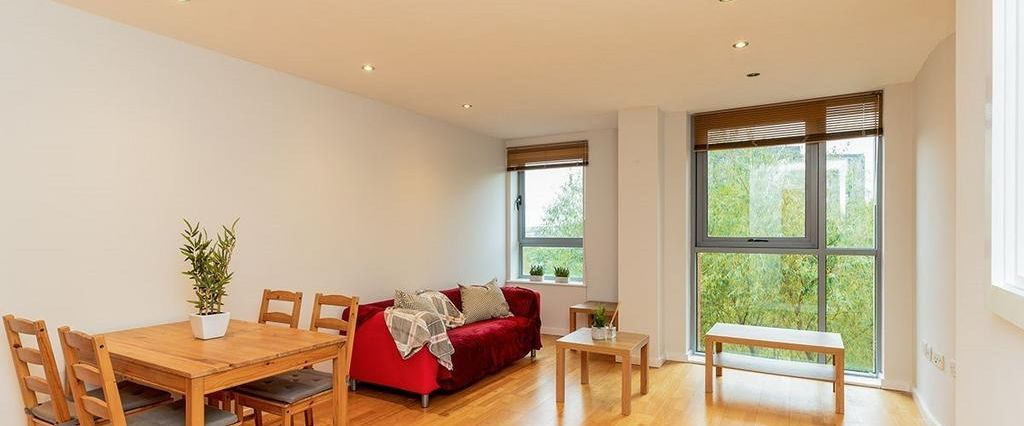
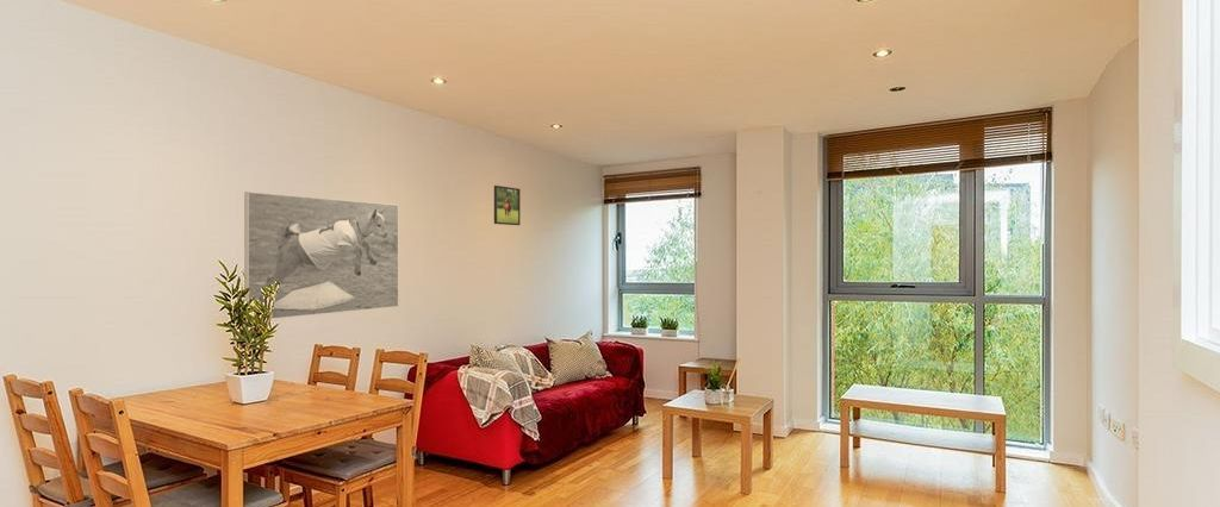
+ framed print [243,190,400,320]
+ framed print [493,184,522,226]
